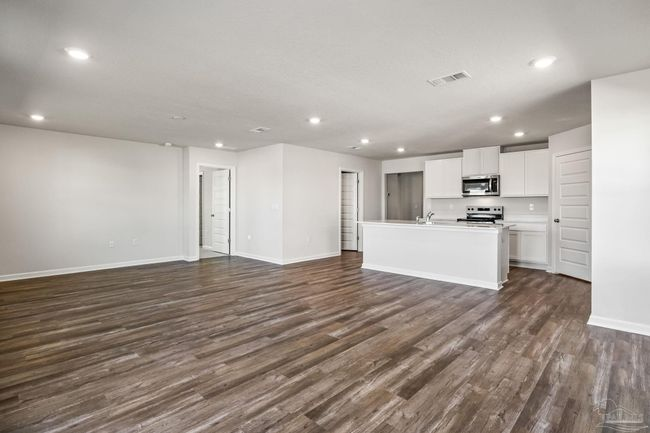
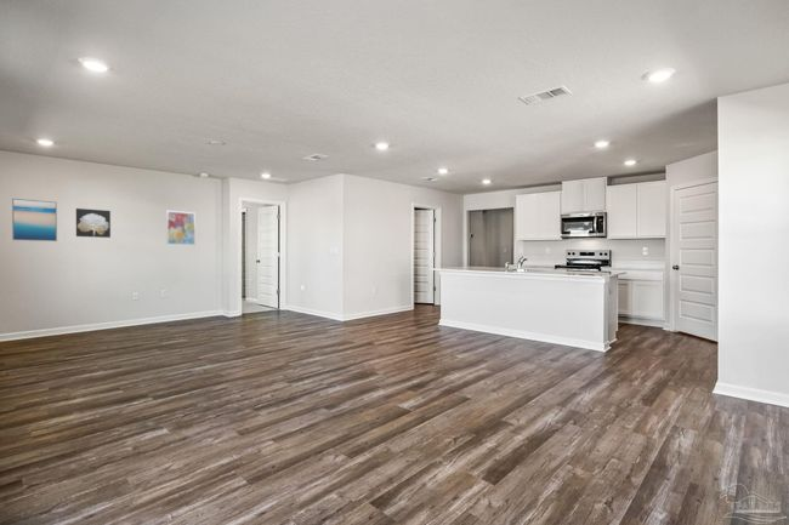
+ wall art [11,198,58,242]
+ wall art [165,210,197,246]
+ wall art [75,207,112,239]
